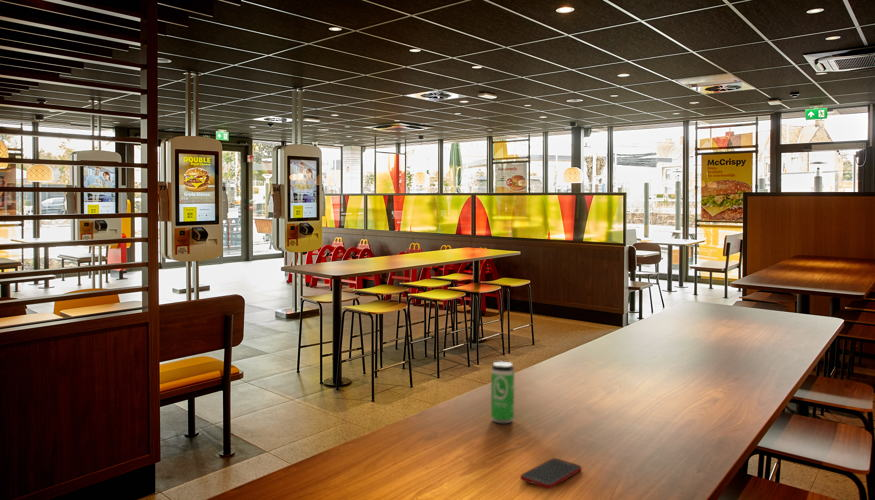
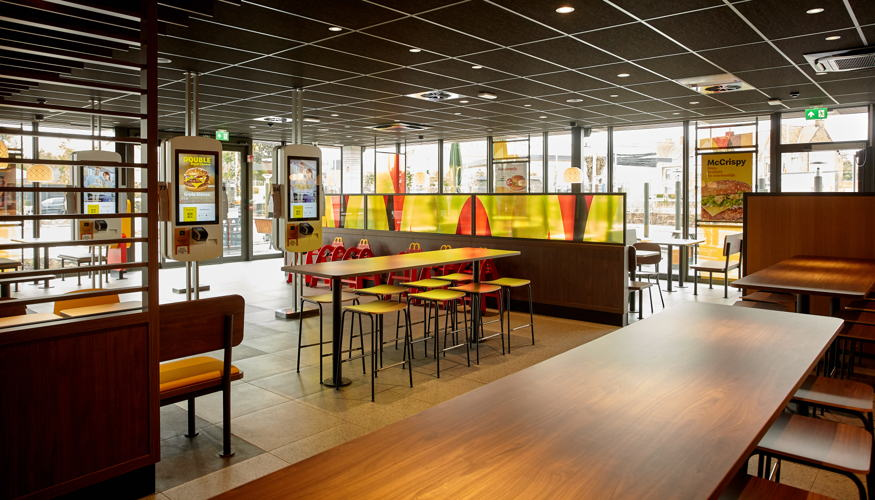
- beverage can [490,361,515,424]
- cell phone [519,457,582,490]
